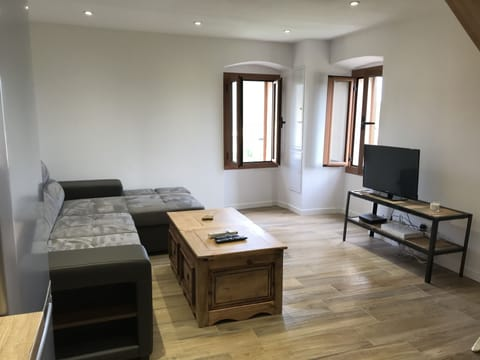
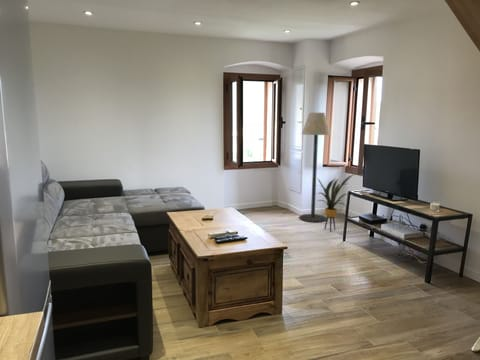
+ house plant [316,173,357,232]
+ floor lamp [298,112,332,223]
